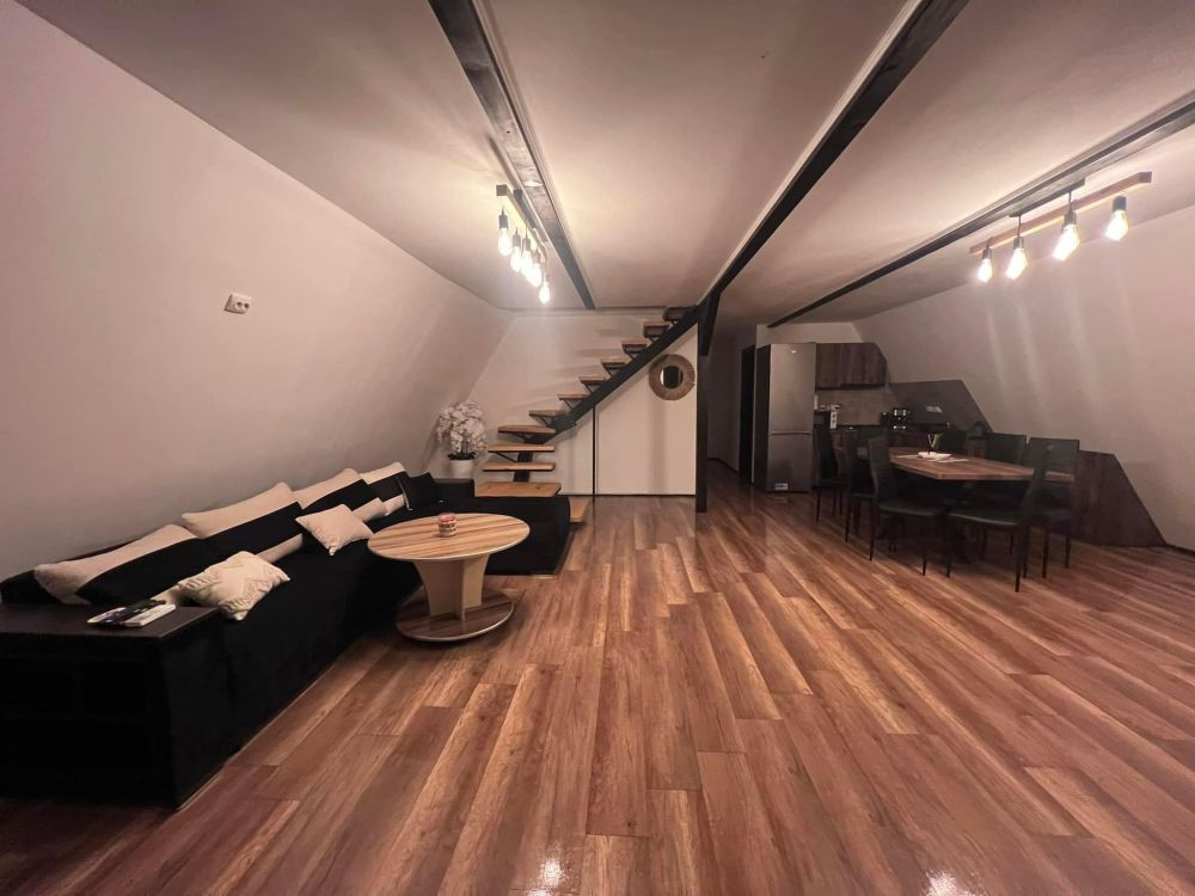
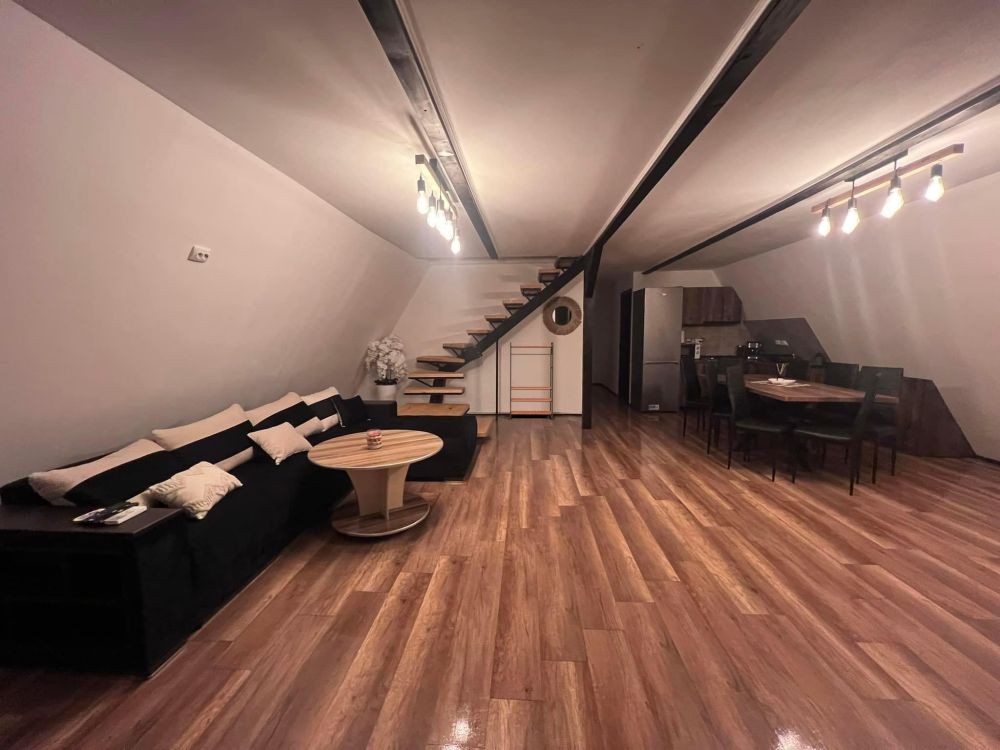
+ bookshelf [509,341,554,420]
